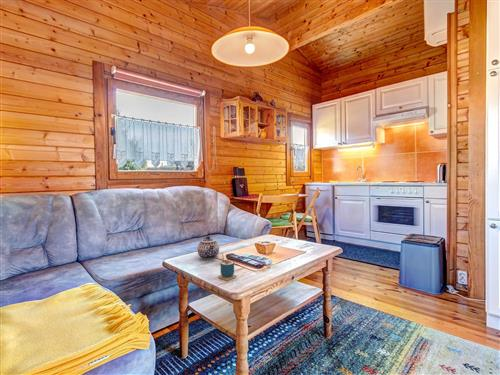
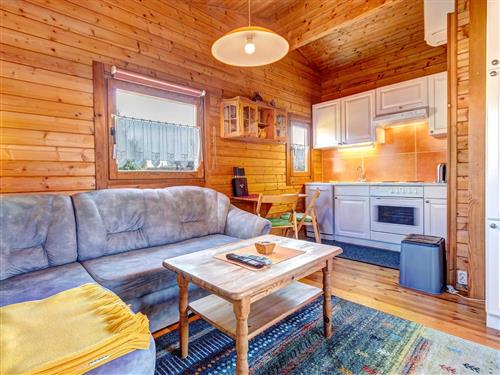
- cup [217,252,238,281]
- teapot [197,235,220,260]
